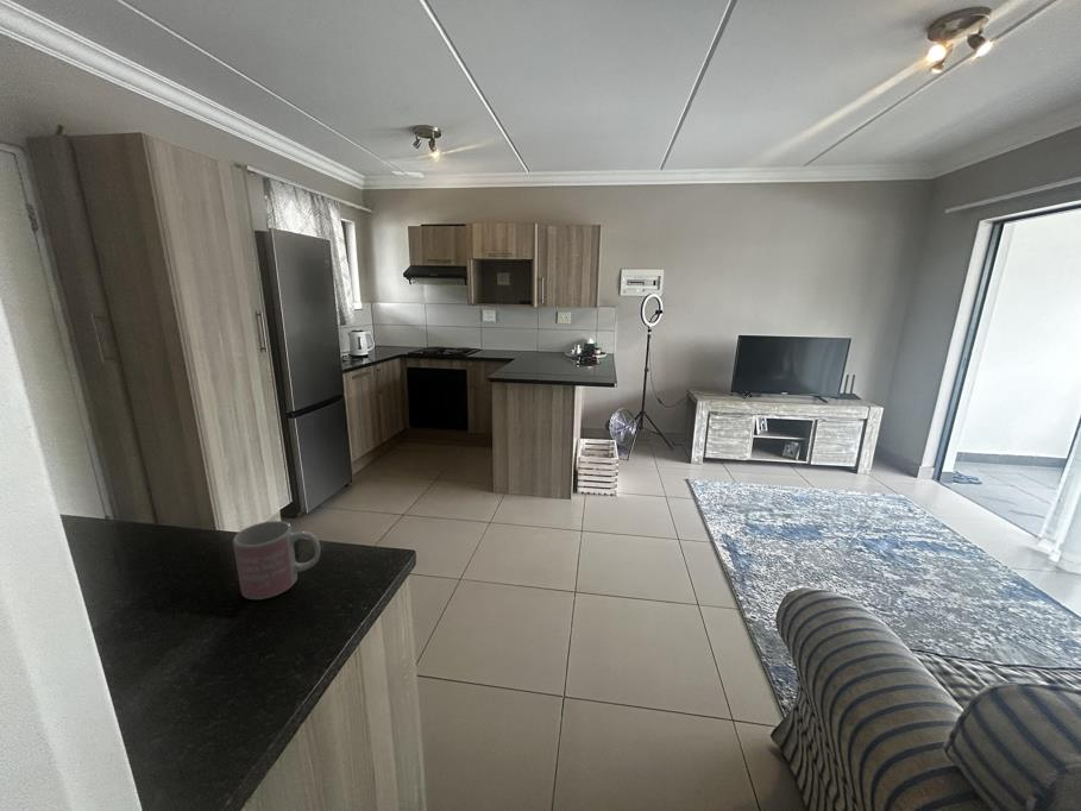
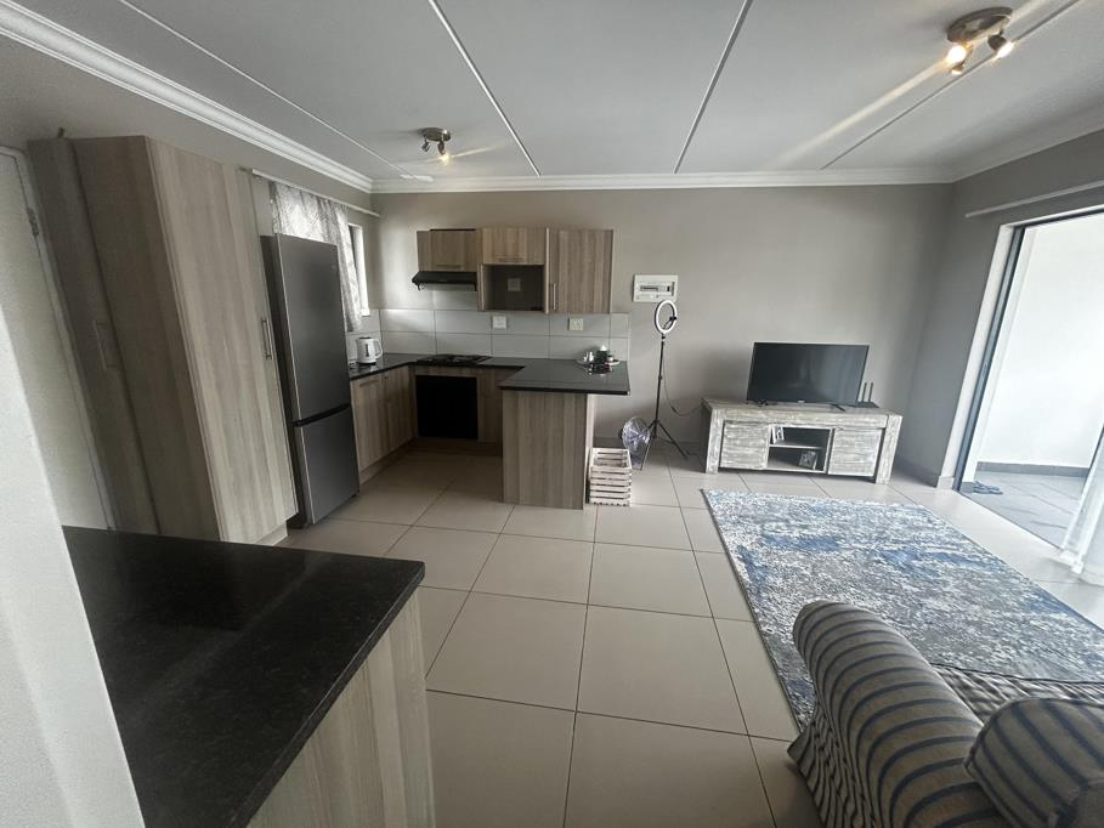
- mug [232,520,321,601]
